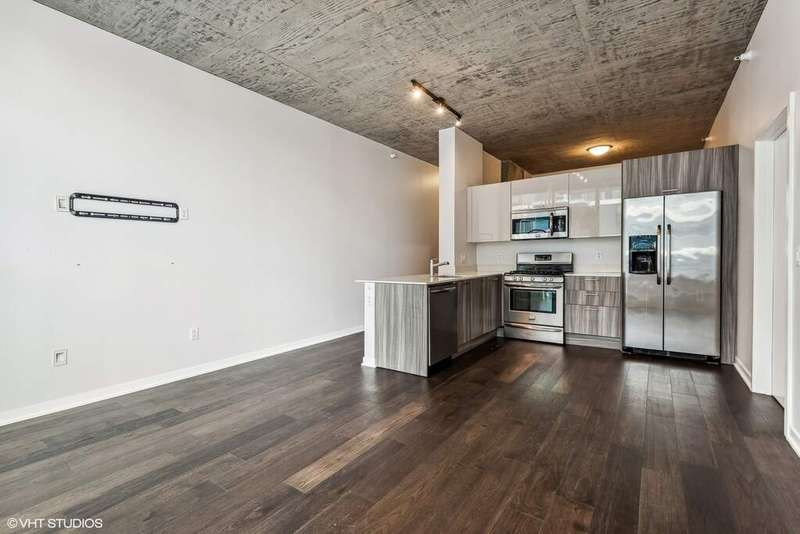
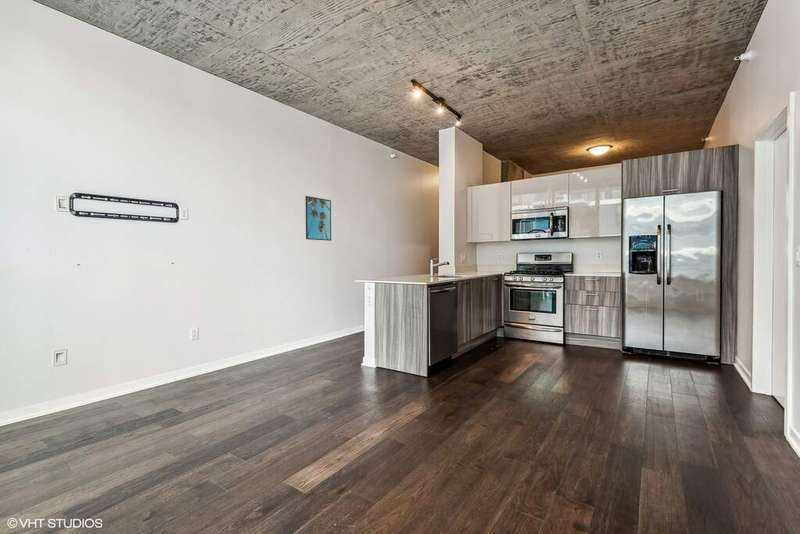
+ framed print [304,195,332,242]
